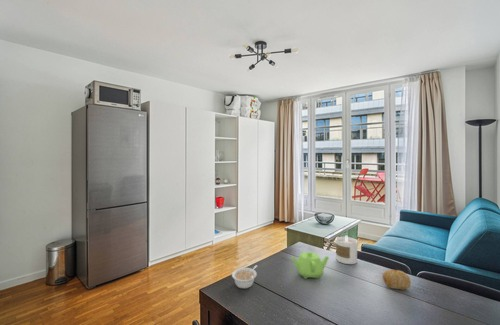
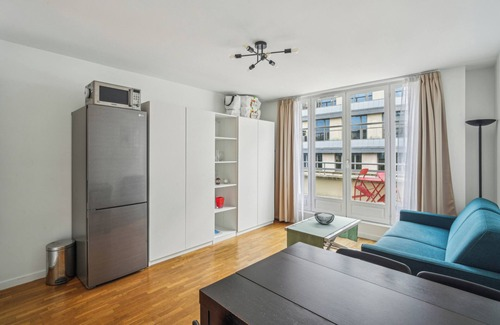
- teapot [290,251,330,280]
- candle [335,235,359,265]
- legume [231,265,258,289]
- fruit [382,269,412,291]
